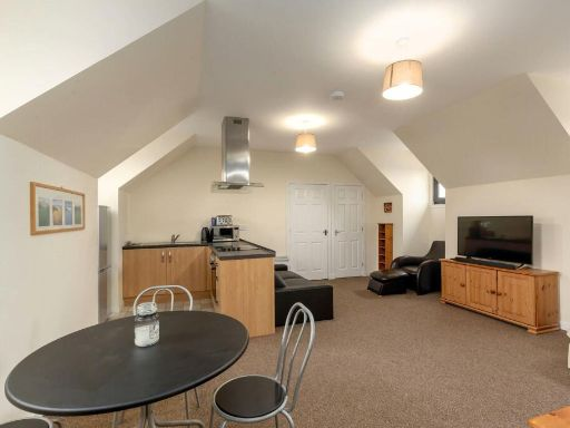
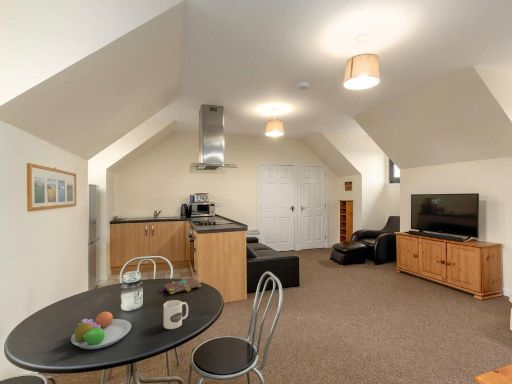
+ mug [163,299,189,330]
+ book [158,277,202,295]
+ fruit bowl [70,309,132,350]
